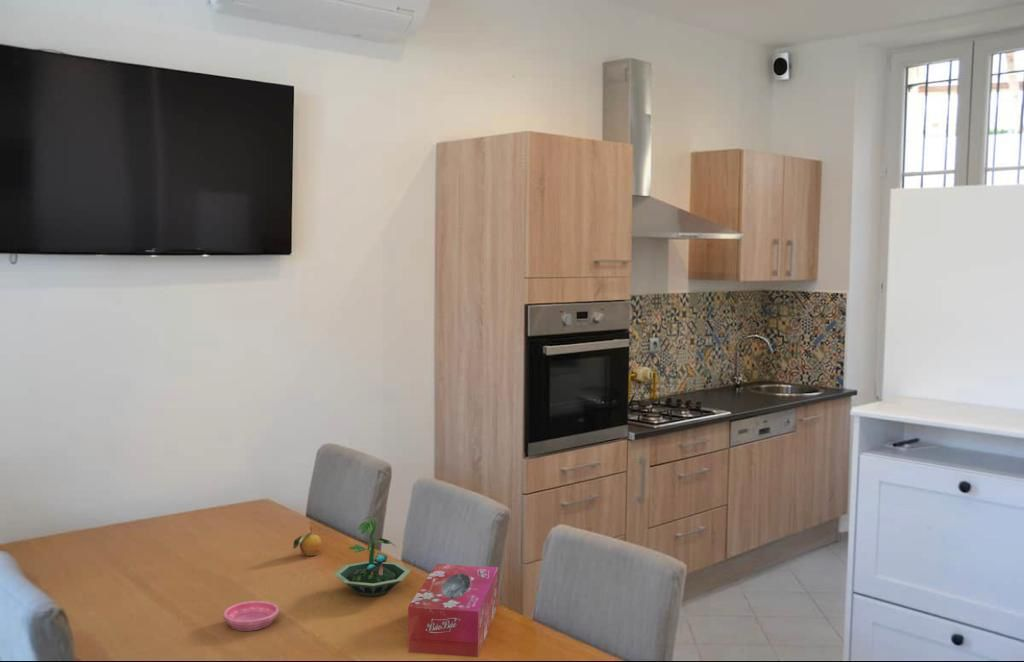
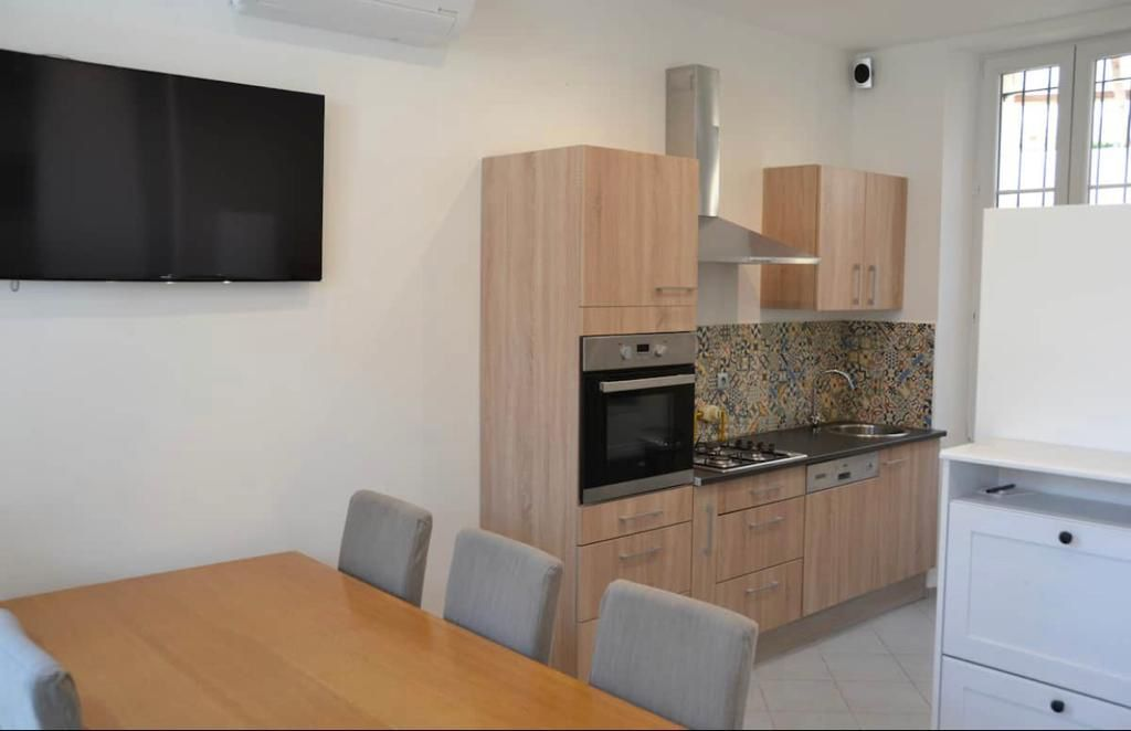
- saucer [222,600,280,632]
- terrarium [333,515,412,598]
- tissue box [407,563,499,658]
- fruit [291,526,322,557]
